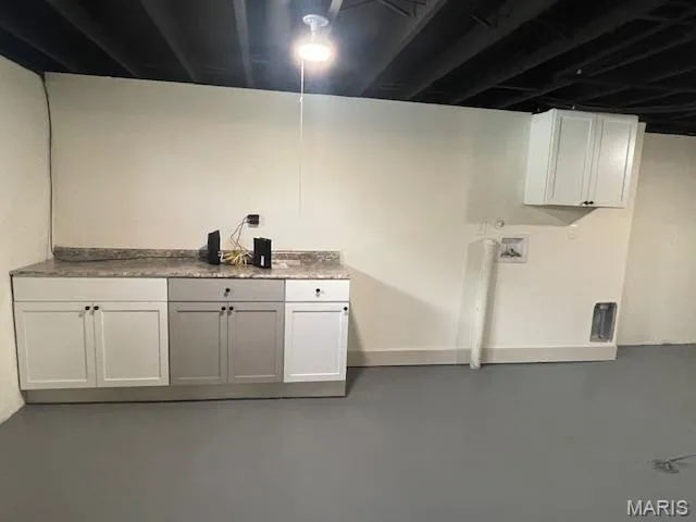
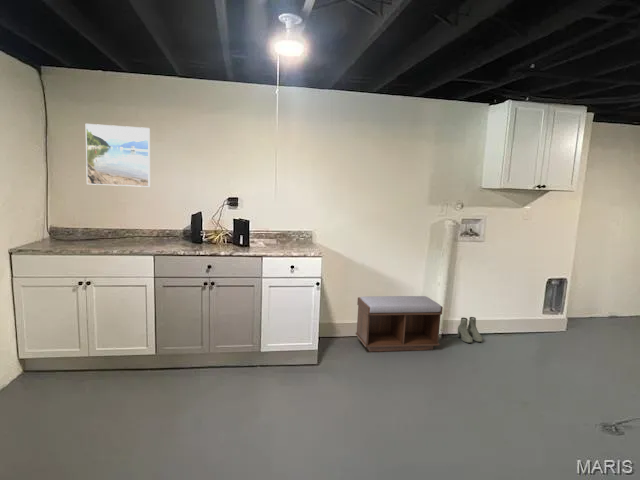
+ bench [355,295,444,353]
+ boots [457,316,483,344]
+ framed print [85,123,151,188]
